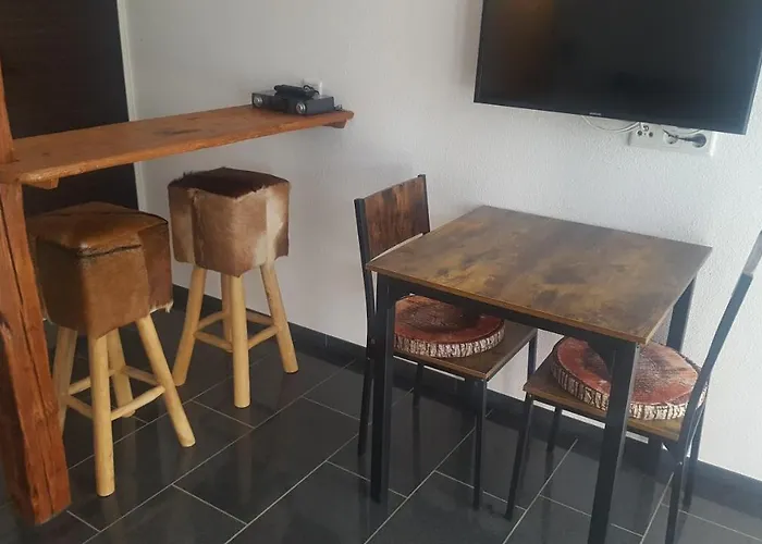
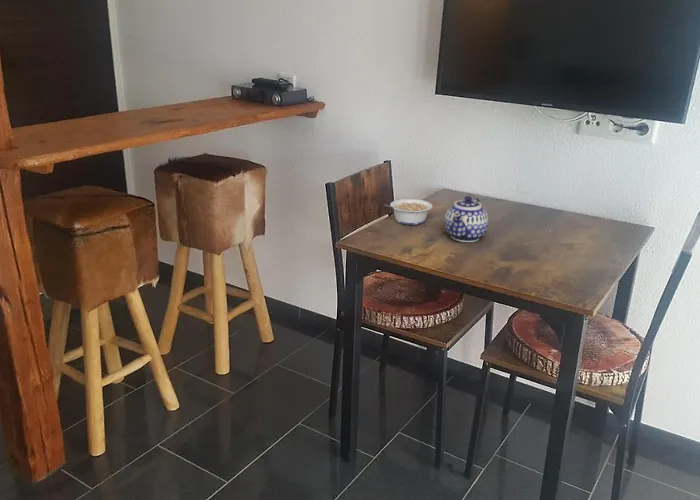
+ teapot [444,195,489,243]
+ legume [384,198,433,226]
